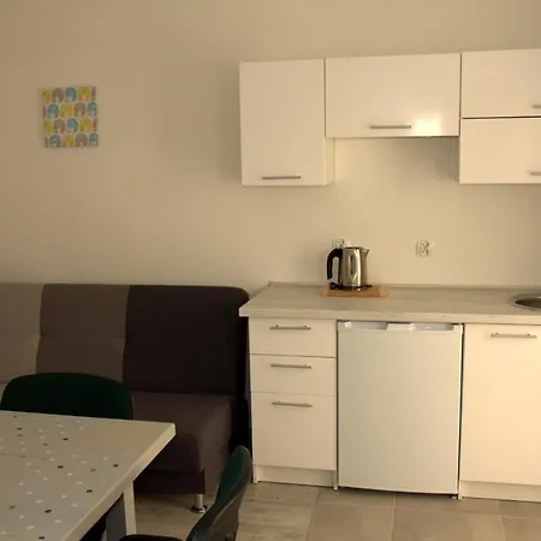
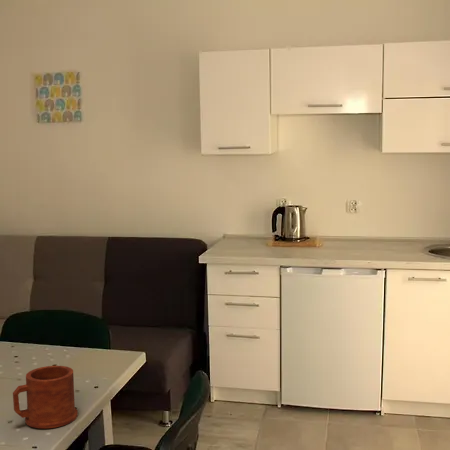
+ mug [12,365,79,429]
